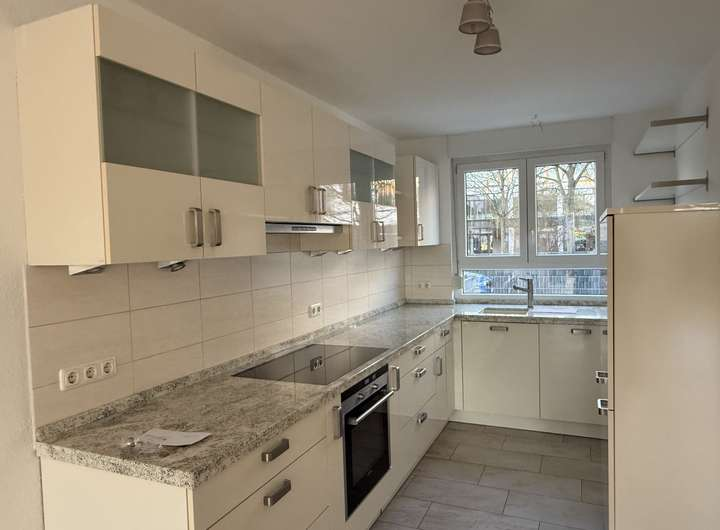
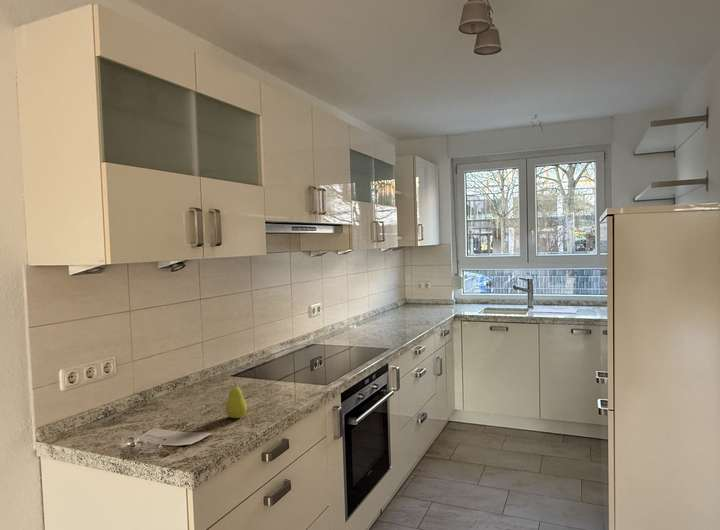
+ fruit [224,382,248,419]
